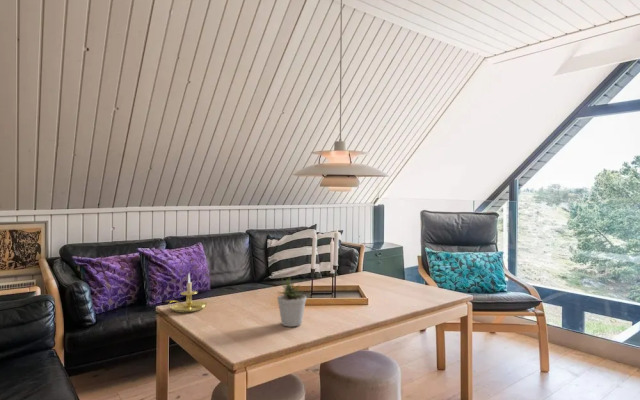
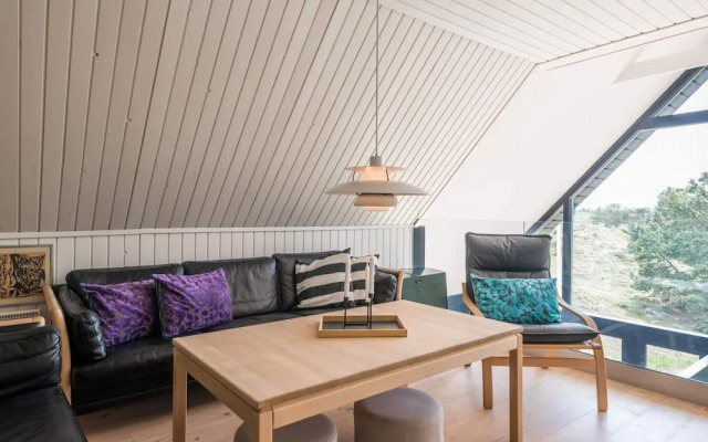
- potted plant [276,277,307,328]
- candle holder [164,272,208,313]
